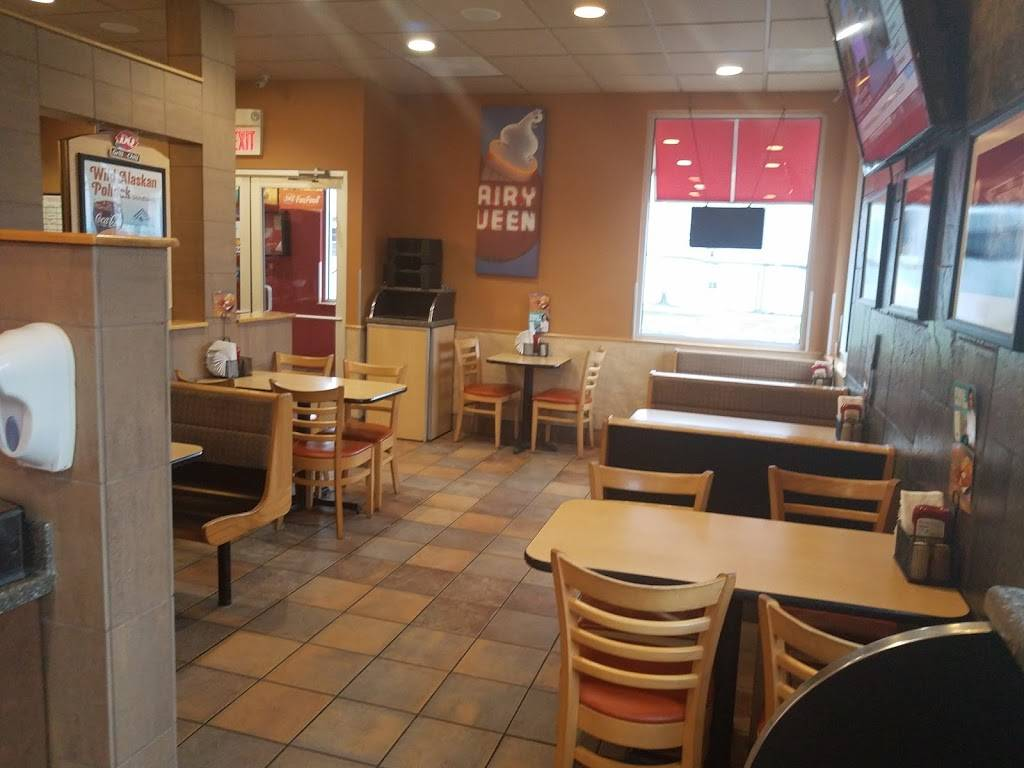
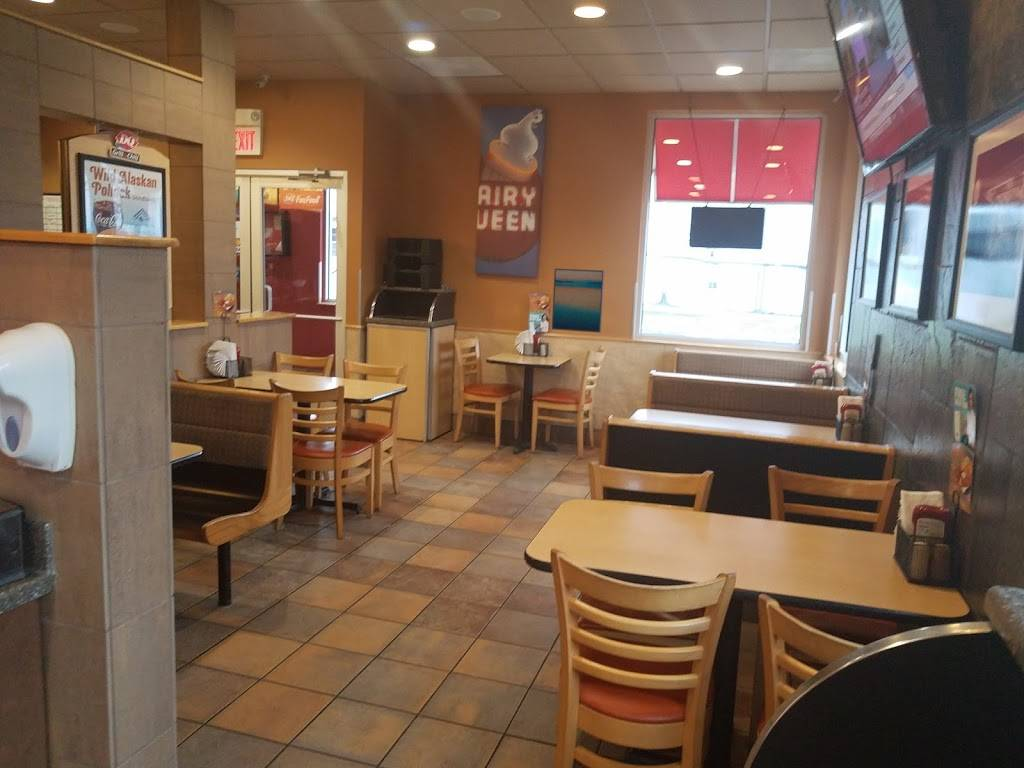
+ wall art [551,267,605,334]
